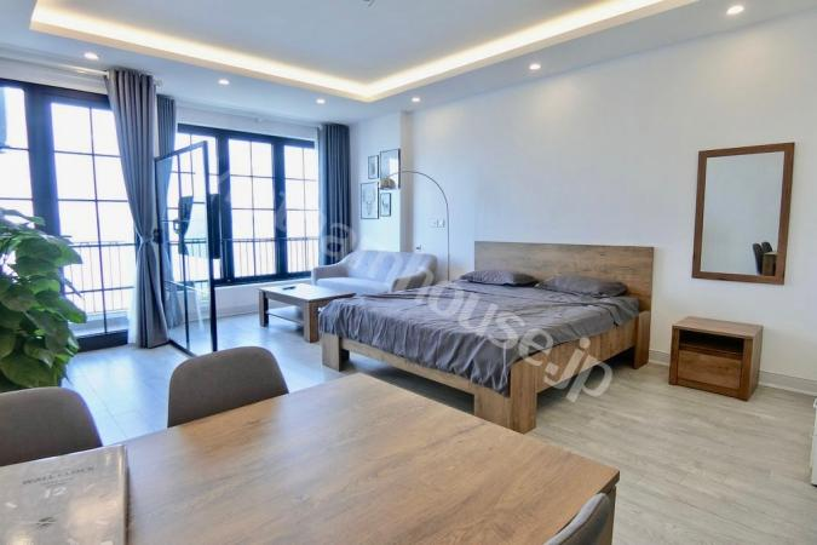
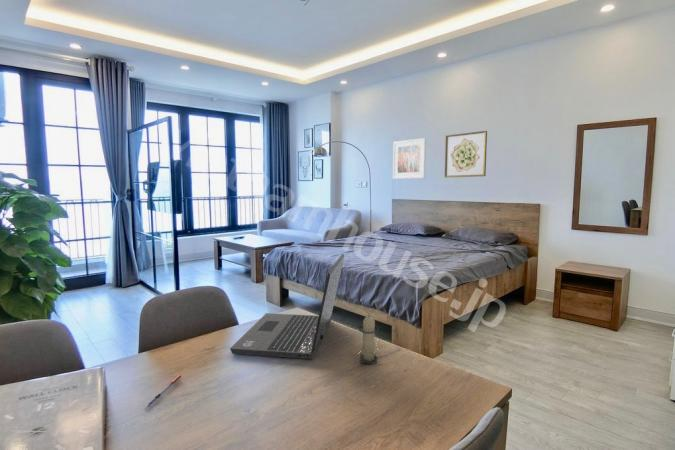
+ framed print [392,137,427,180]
+ candle [358,315,380,365]
+ pen [144,374,182,408]
+ laptop [229,253,345,360]
+ wall art [444,130,488,178]
